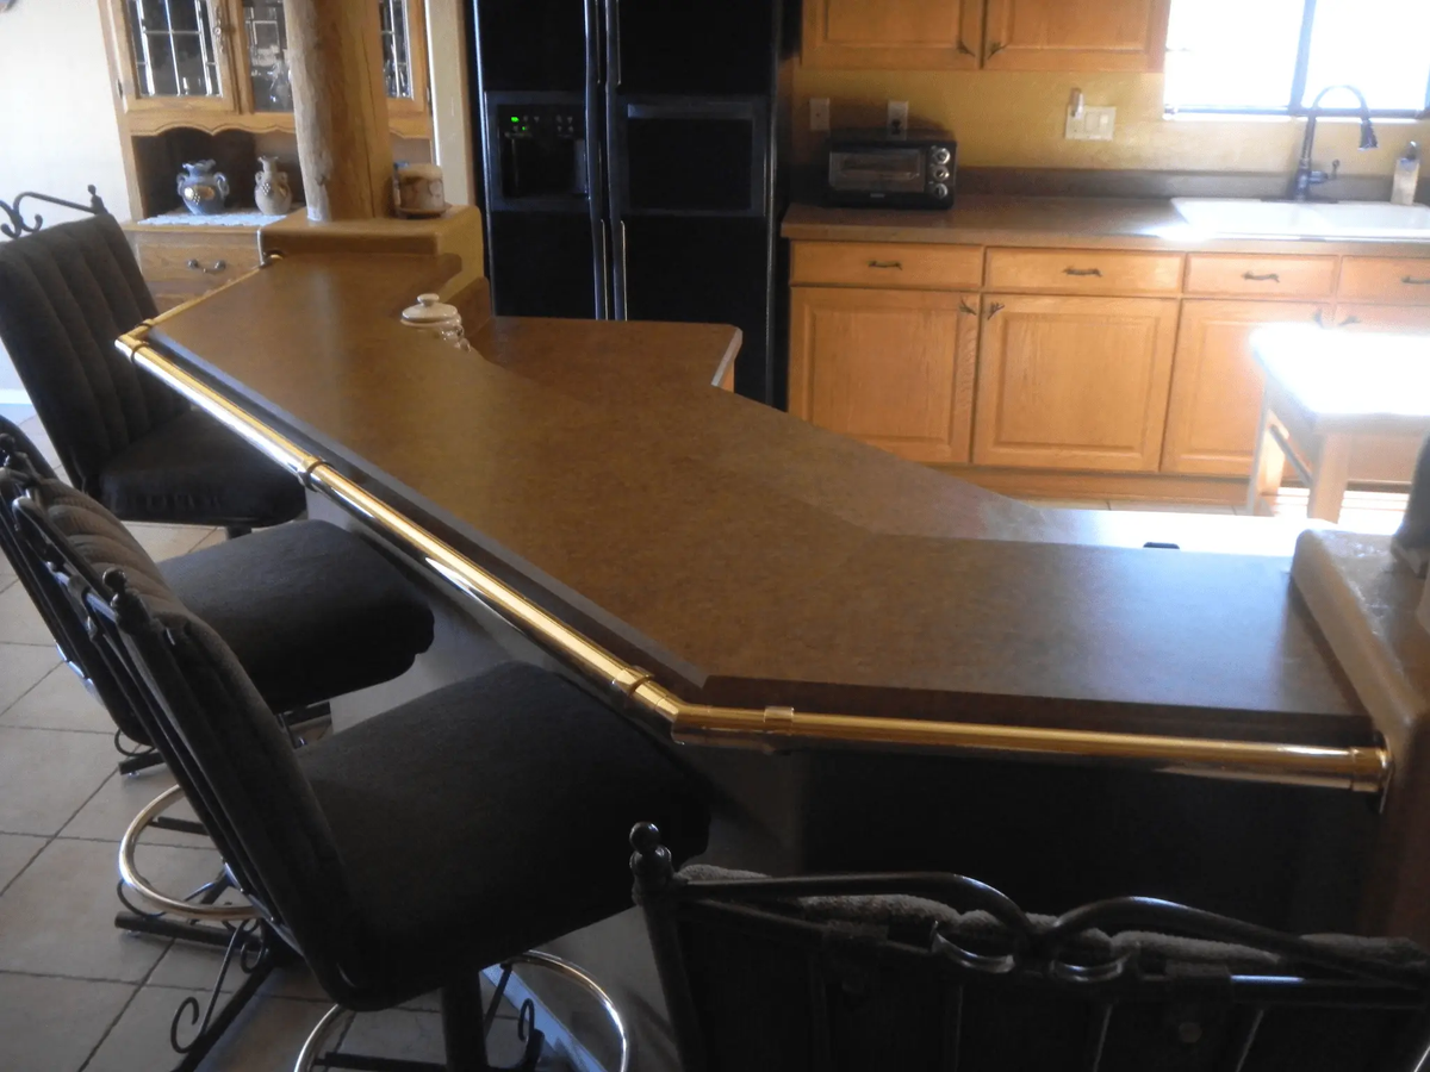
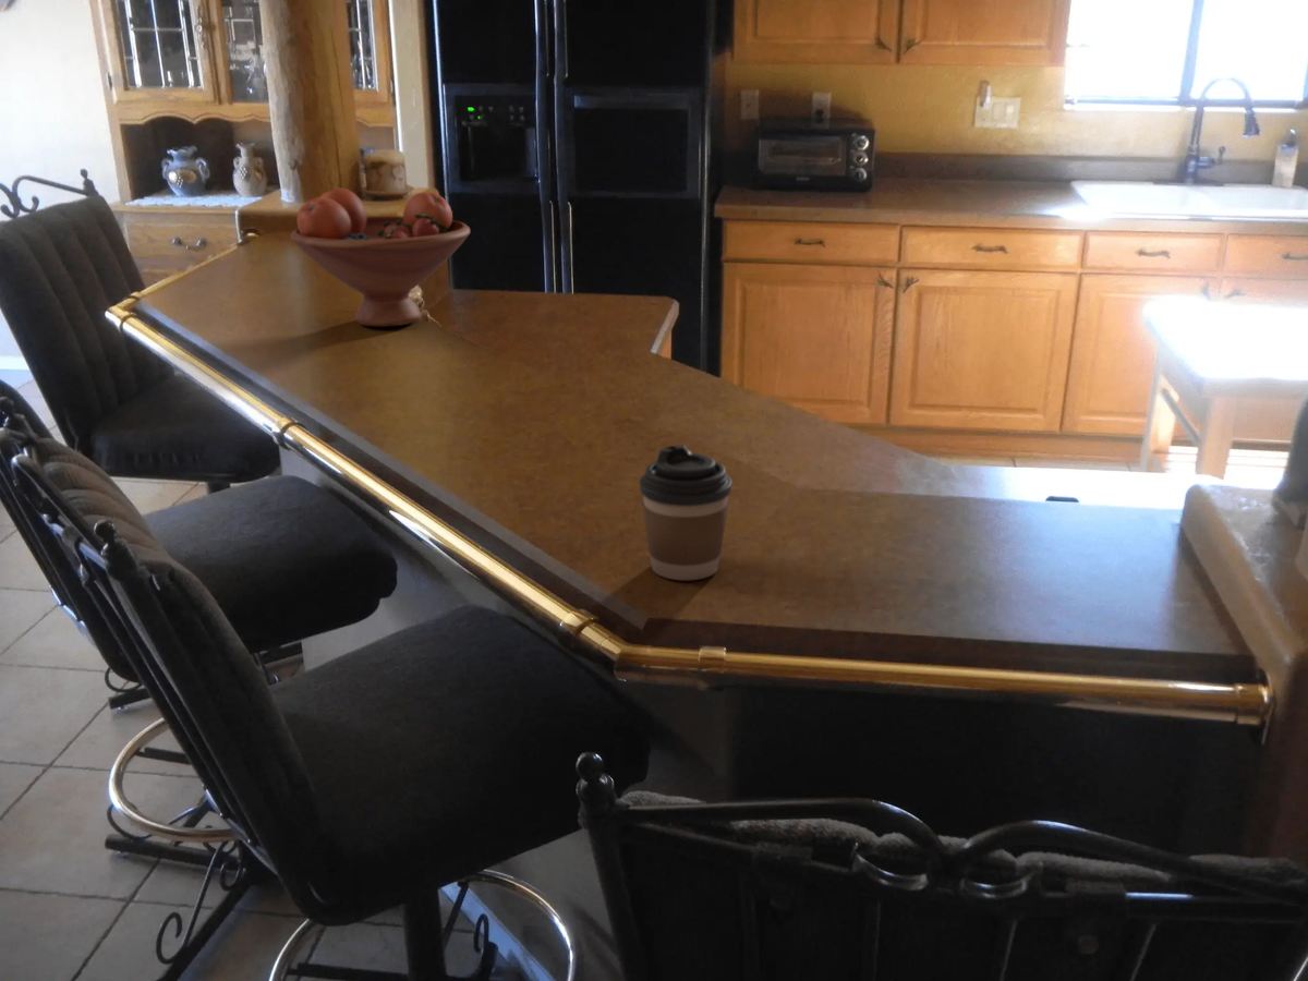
+ coffee cup [638,444,732,581]
+ fruit bowl [289,186,471,328]
